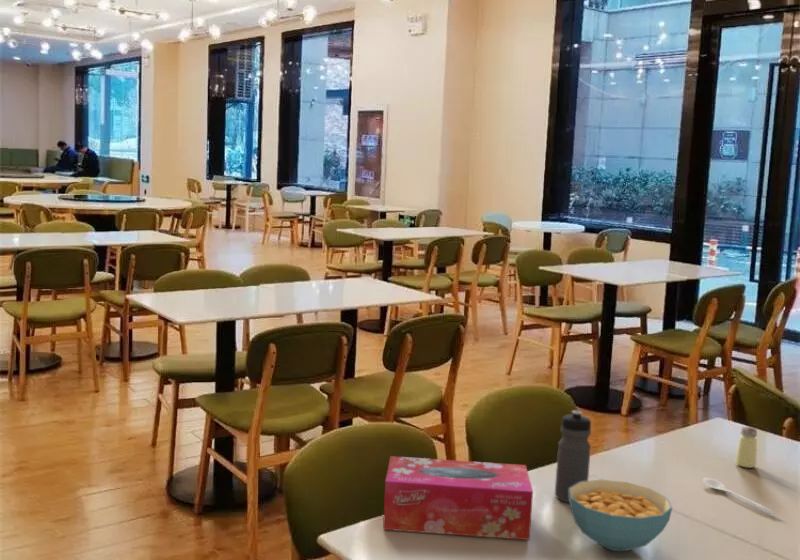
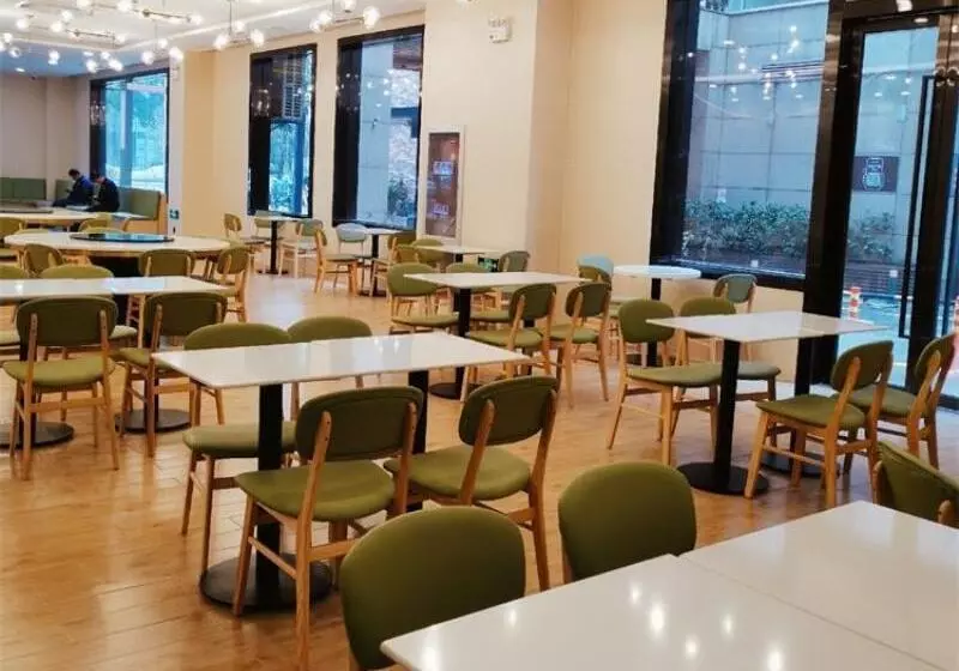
- cereal bowl [569,479,673,552]
- water bottle [554,409,592,504]
- saltshaker [734,426,758,469]
- stirrer [702,477,776,515]
- tissue box [382,455,534,541]
